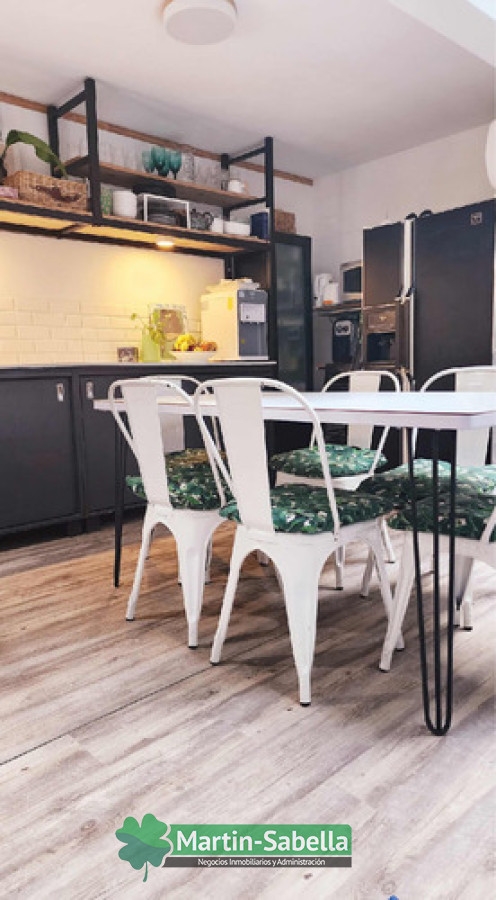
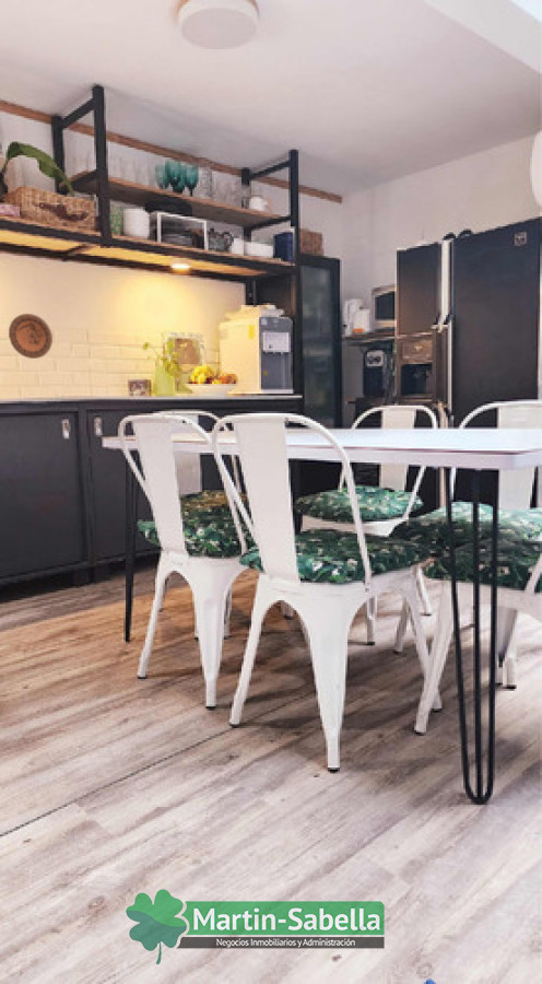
+ decorative plate [8,313,54,360]
